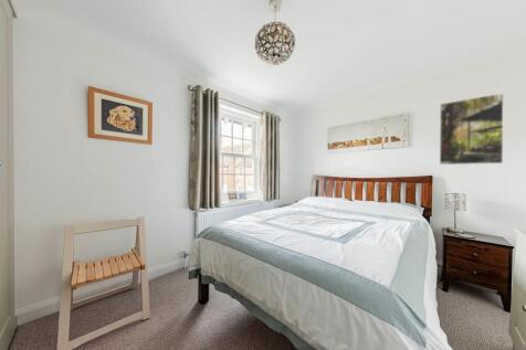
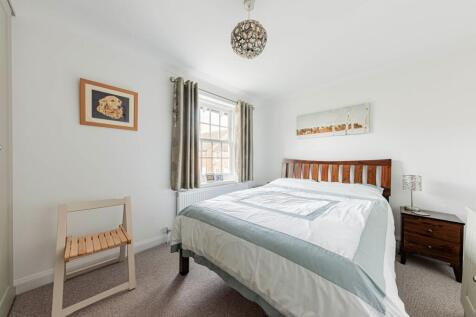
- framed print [439,92,505,166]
